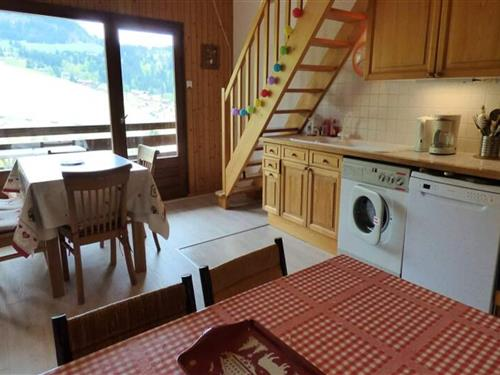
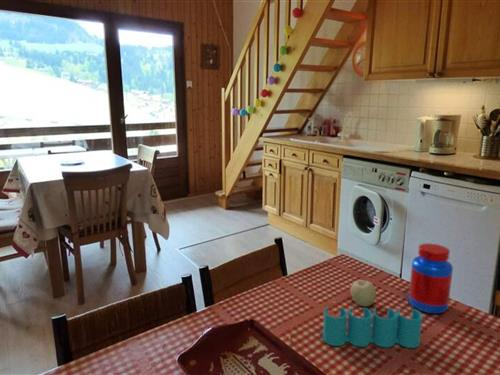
+ pen holder [322,306,424,349]
+ jar [408,242,454,314]
+ fruit [349,279,377,307]
